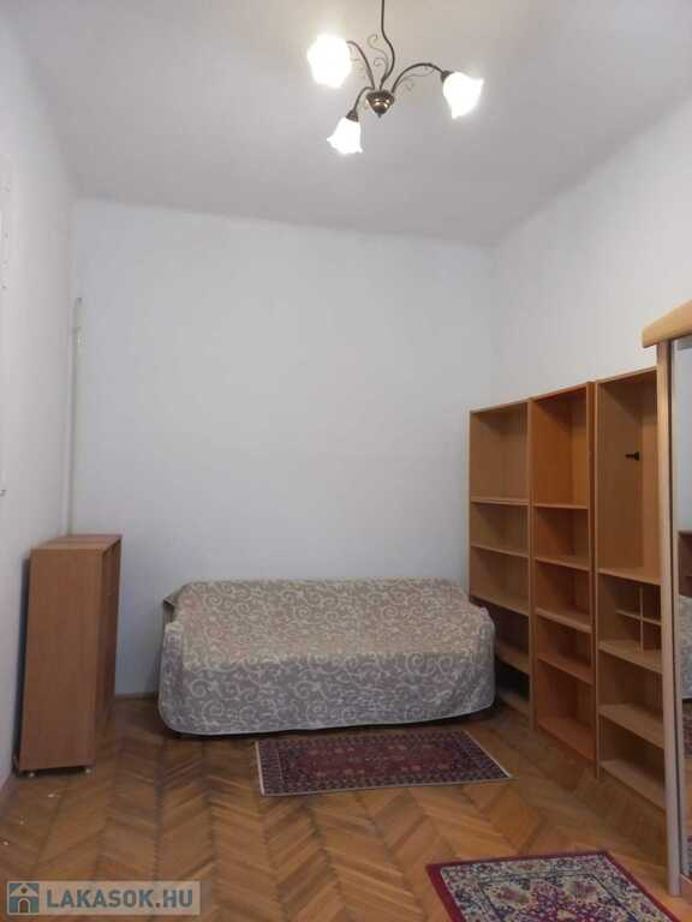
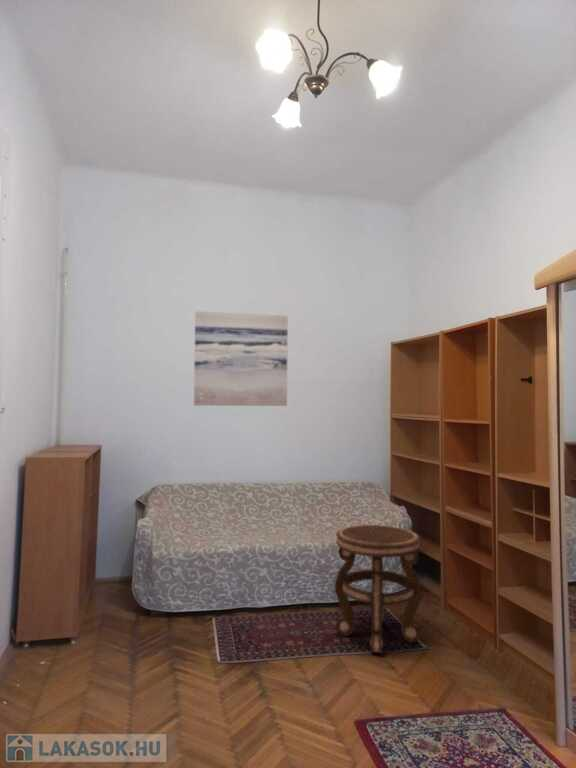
+ wall art [193,310,289,407]
+ side table [334,524,423,655]
